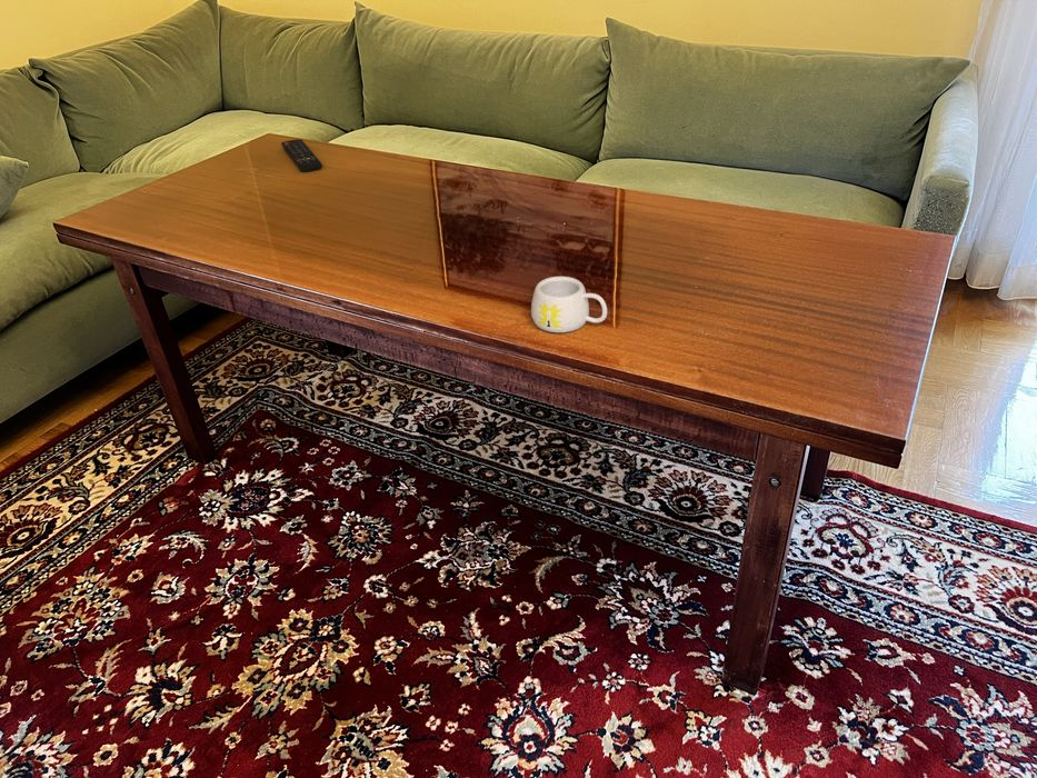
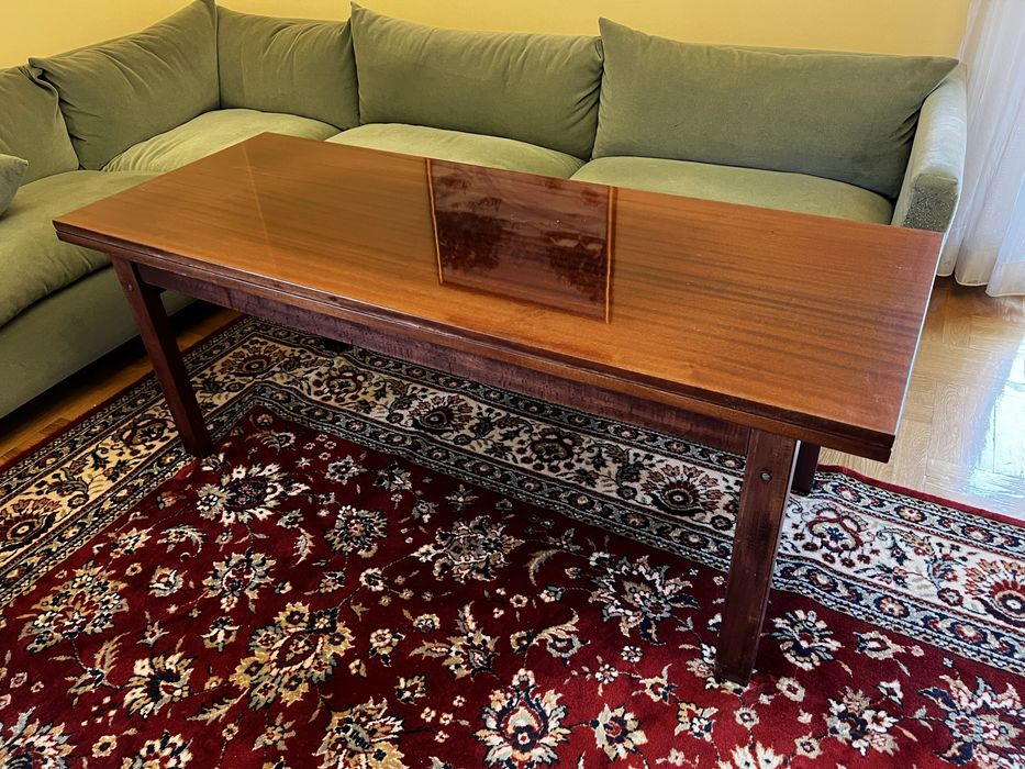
- mug [530,276,608,333]
- remote control [280,138,323,173]
